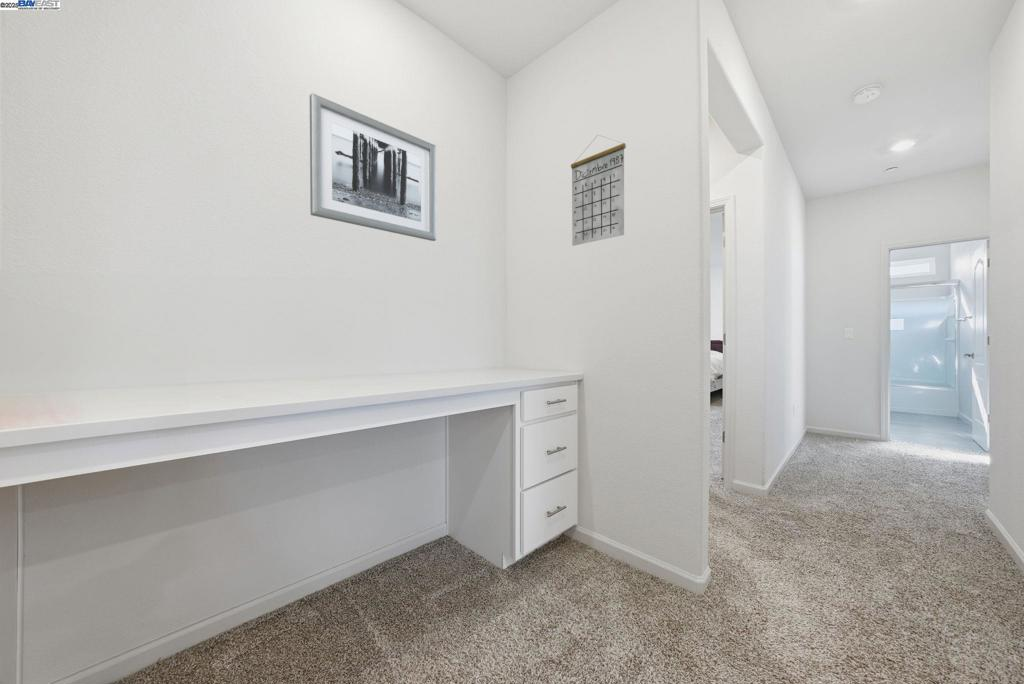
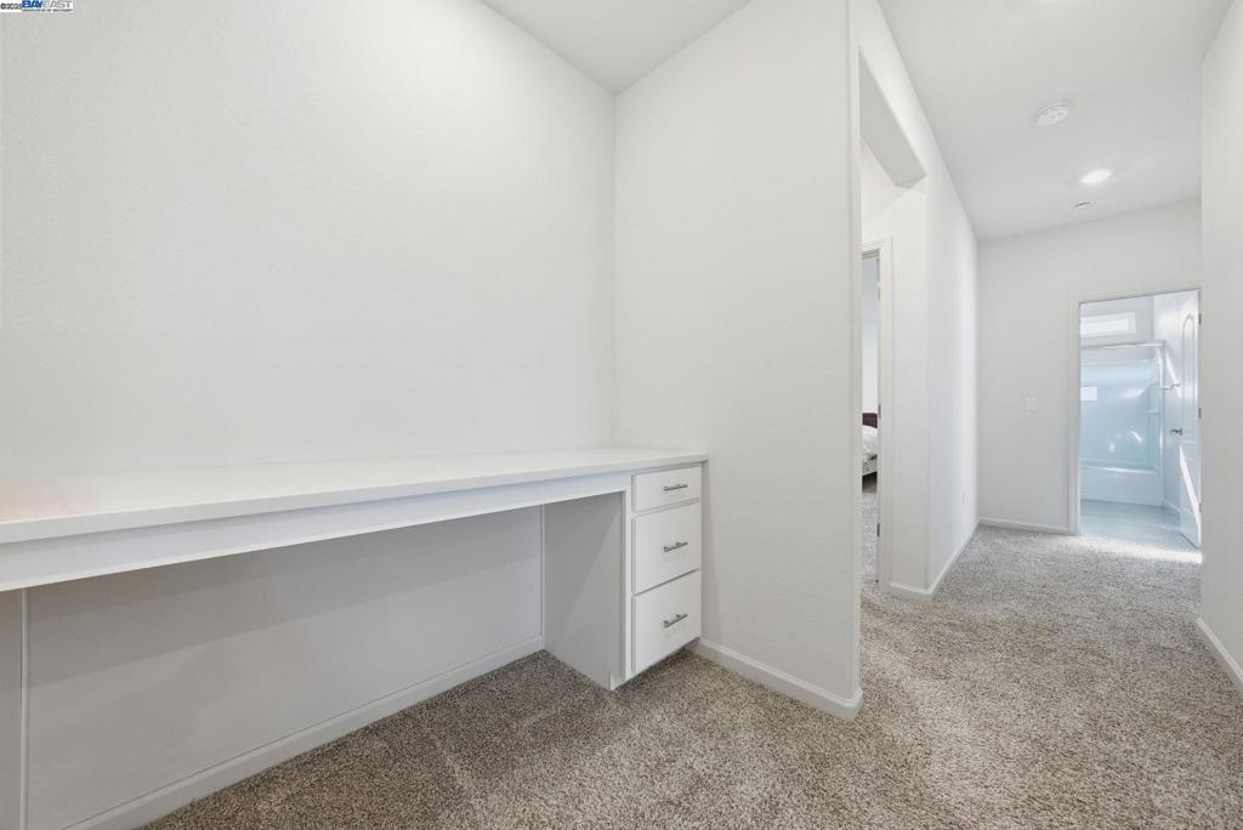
- wall art [309,92,437,242]
- calendar [570,134,627,247]
